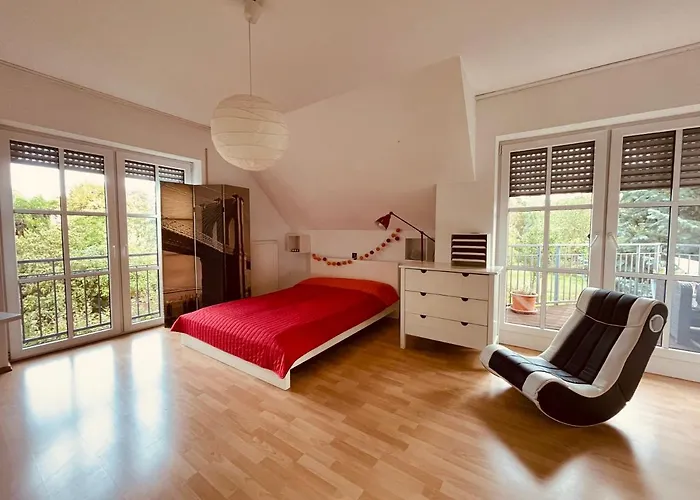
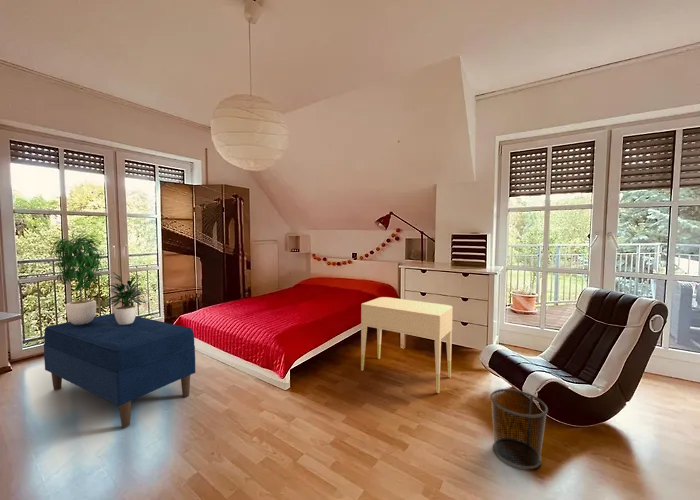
+ potted plant [50,228,148,325]
+ bench [43,312,196,428]
+ waste bin [489,388,549,470]
+ nightstand [360,296,454,394]
